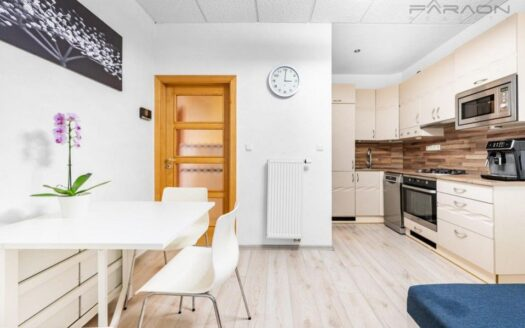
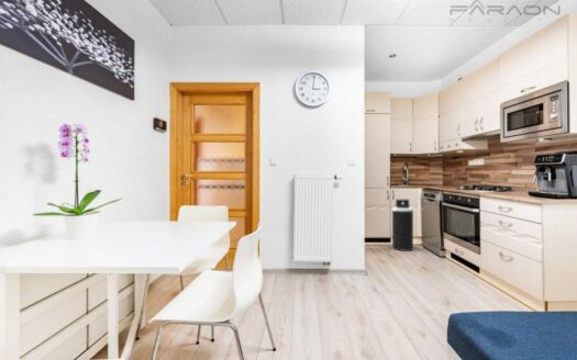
+ trash can [391,199,414,252]
